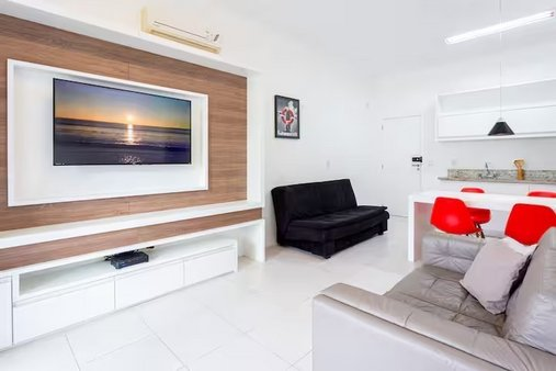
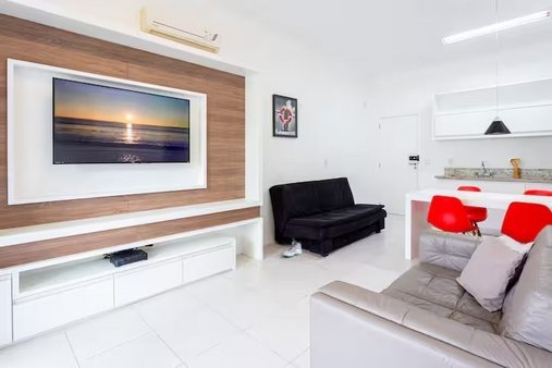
+ sneaker [282,237,303,258]
